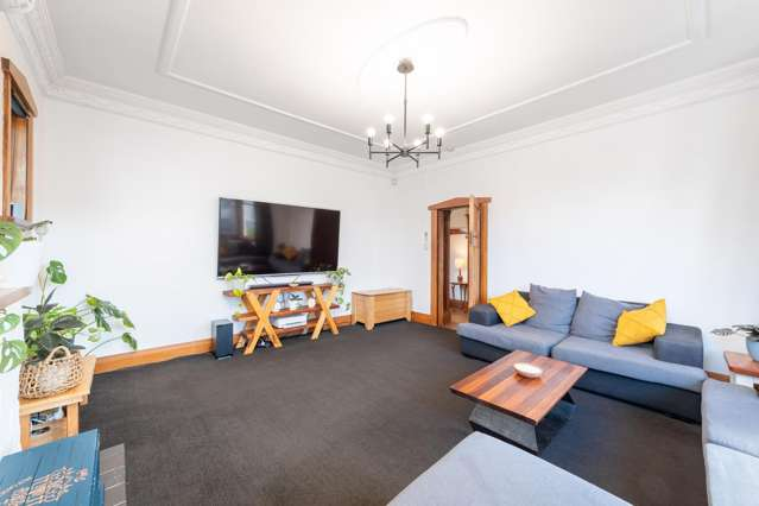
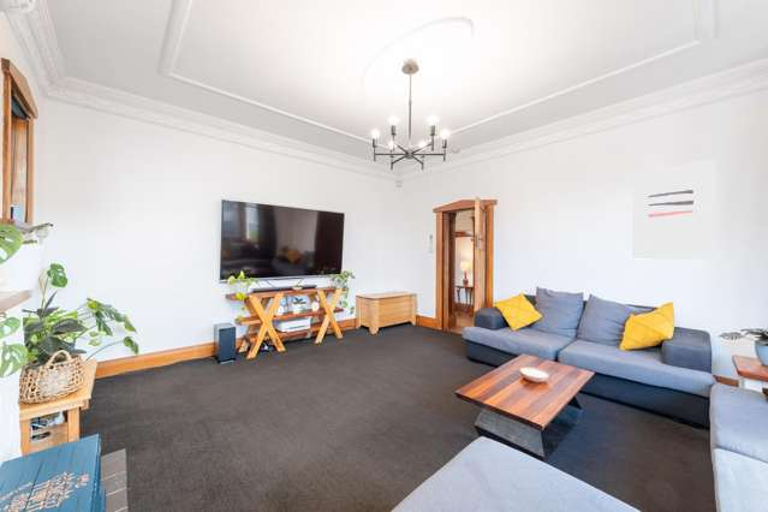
+ wall art [631,159,718,261]
